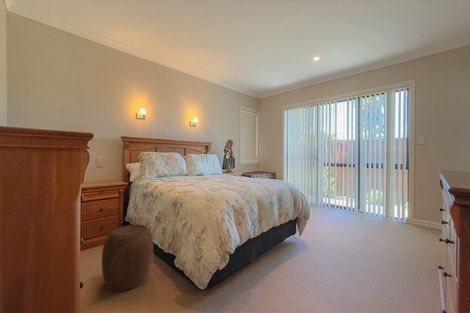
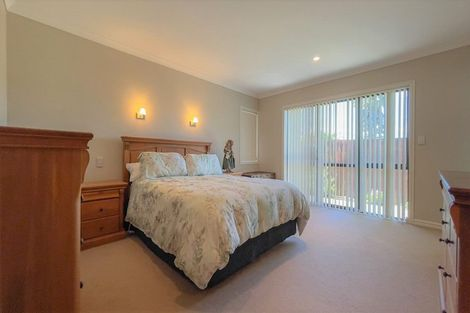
- stool [101,224,154,292]
